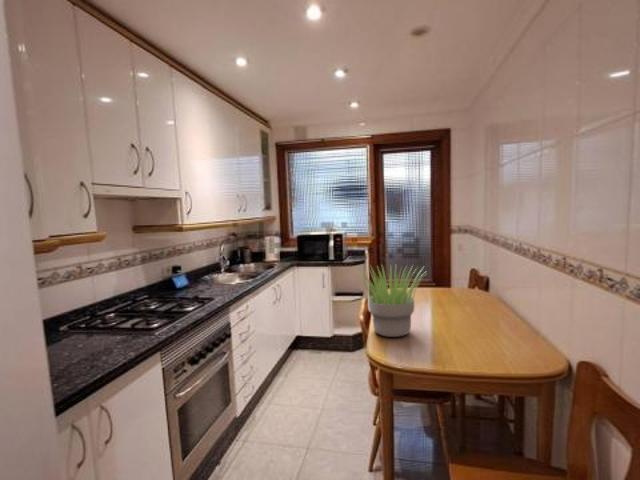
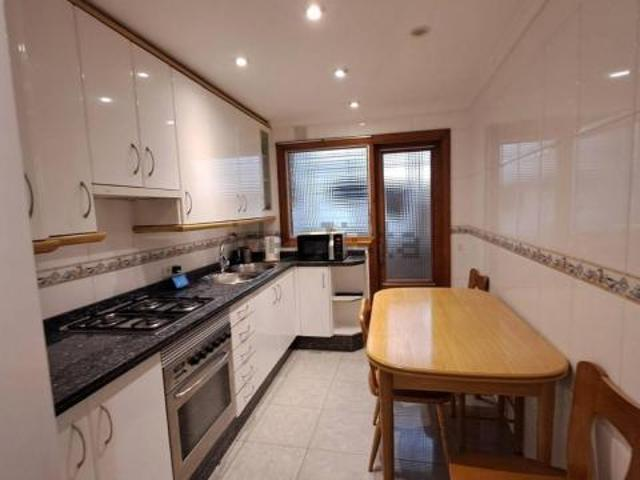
- potted plant [354,262,426,338]
